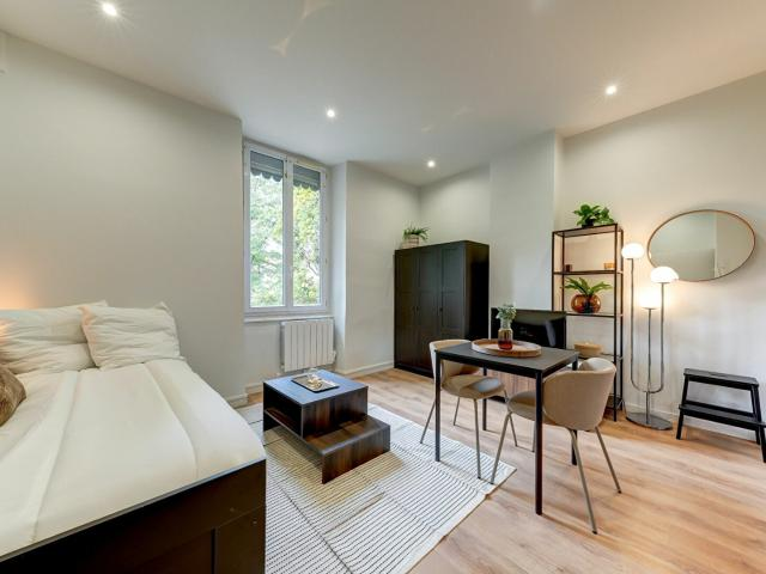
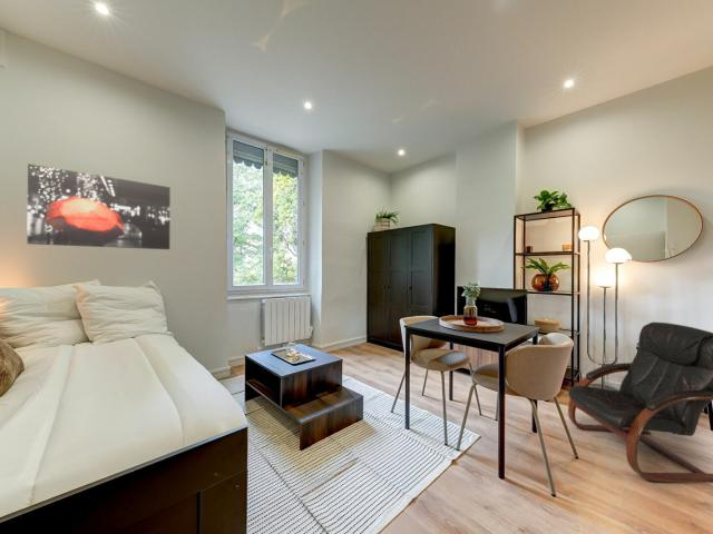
+ armchair [567,322,713,484]
+ wall art [26,162,172,250]
